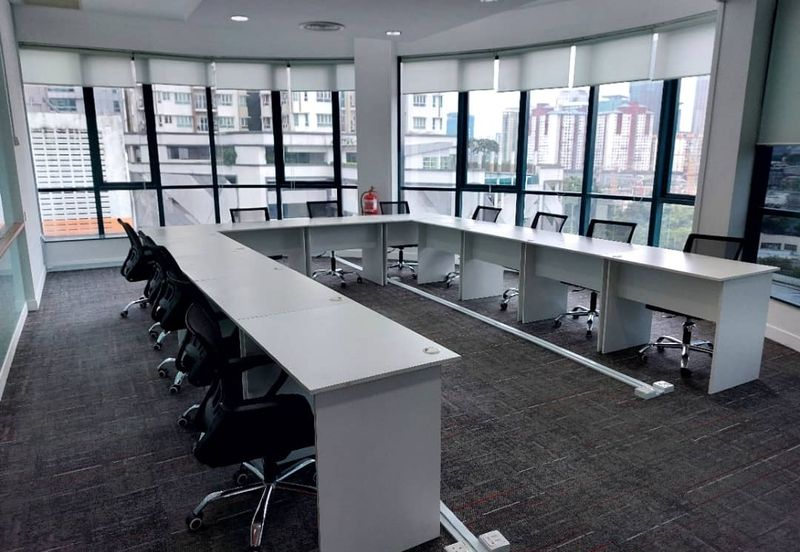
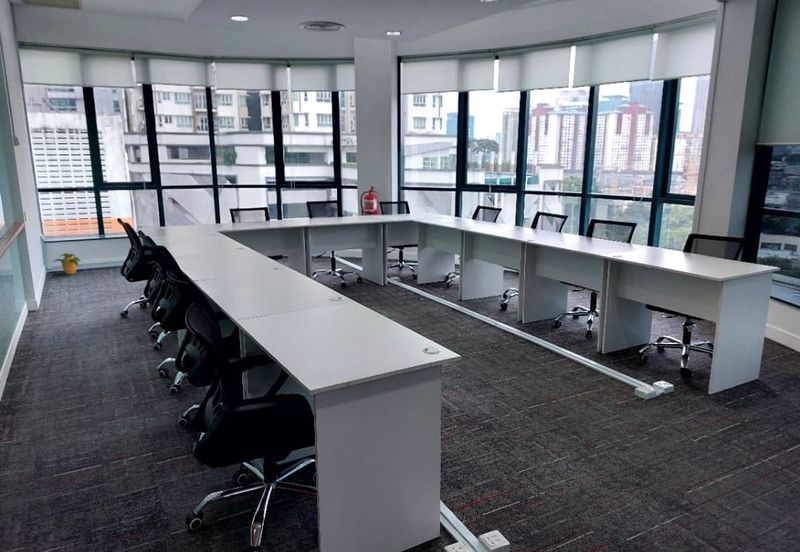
+ potted plant [51,252,82,275]
